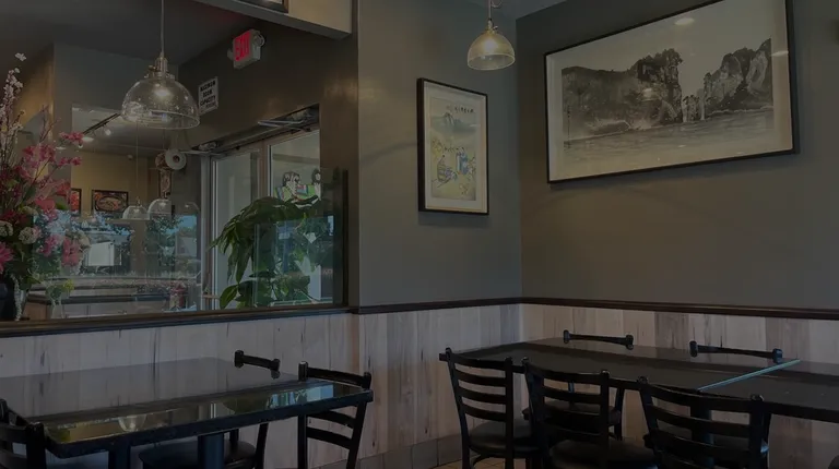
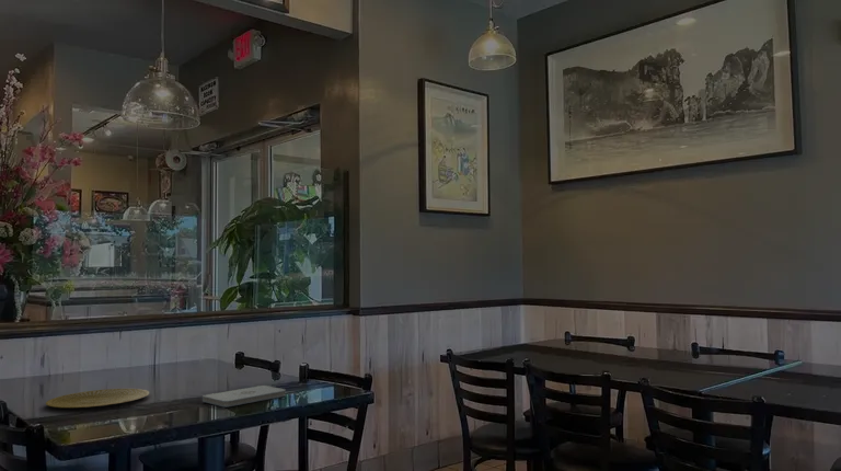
+ plate [45,388,150,409]
+ notepad [201,384,287,407]
